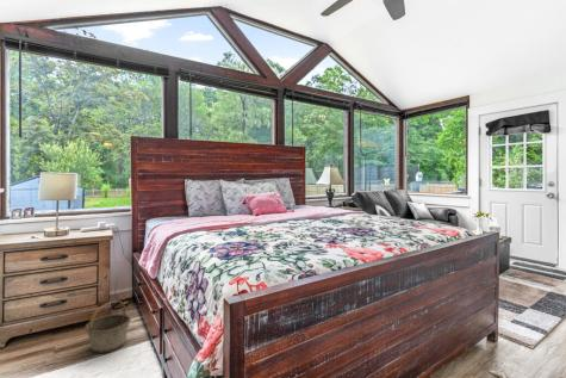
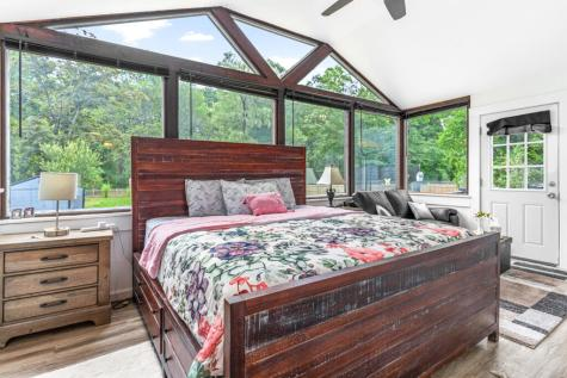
- basket [83,299,132,354]
